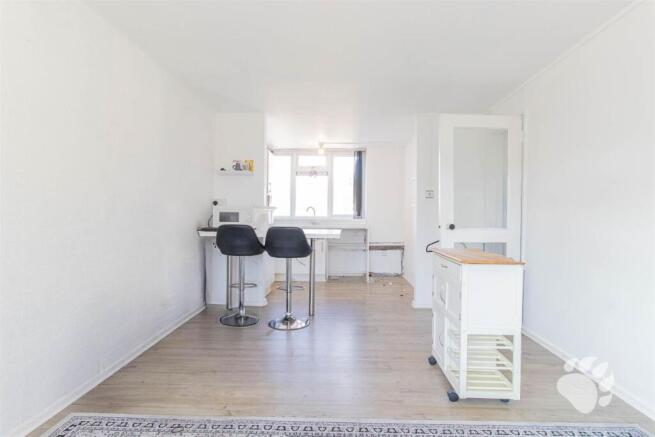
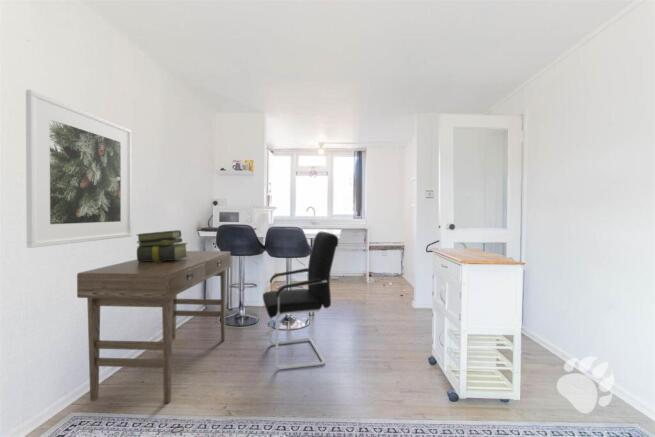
+ office chair [262,231,339,370]
+ desk [76,250,232,404]
+ stack of books [135,229,189,262]
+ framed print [25,89,133,249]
